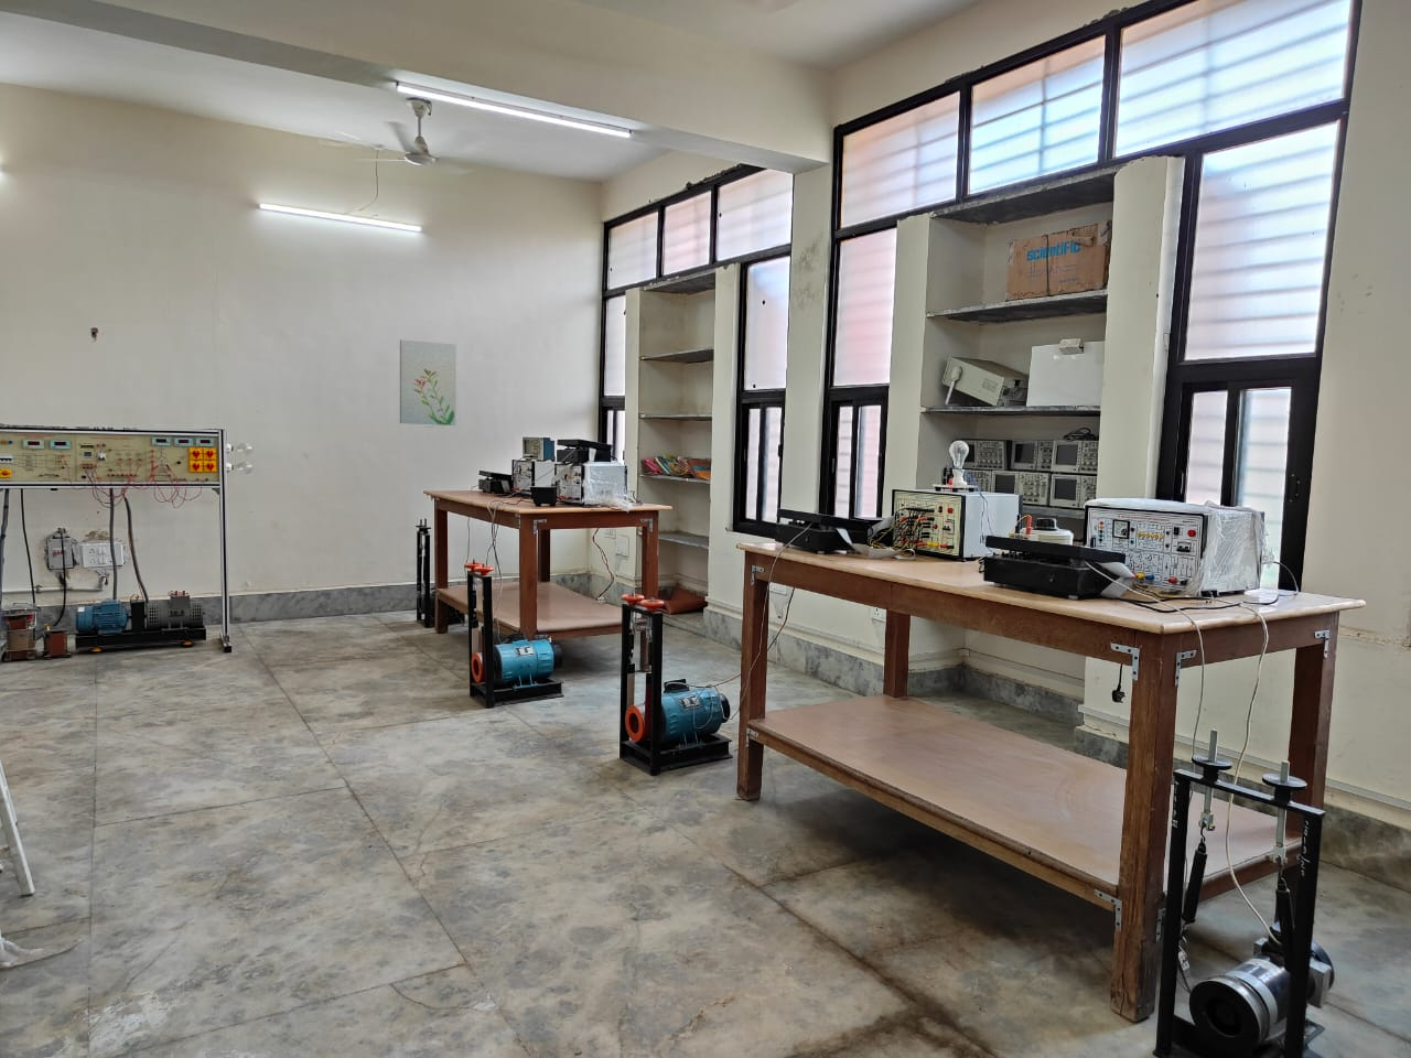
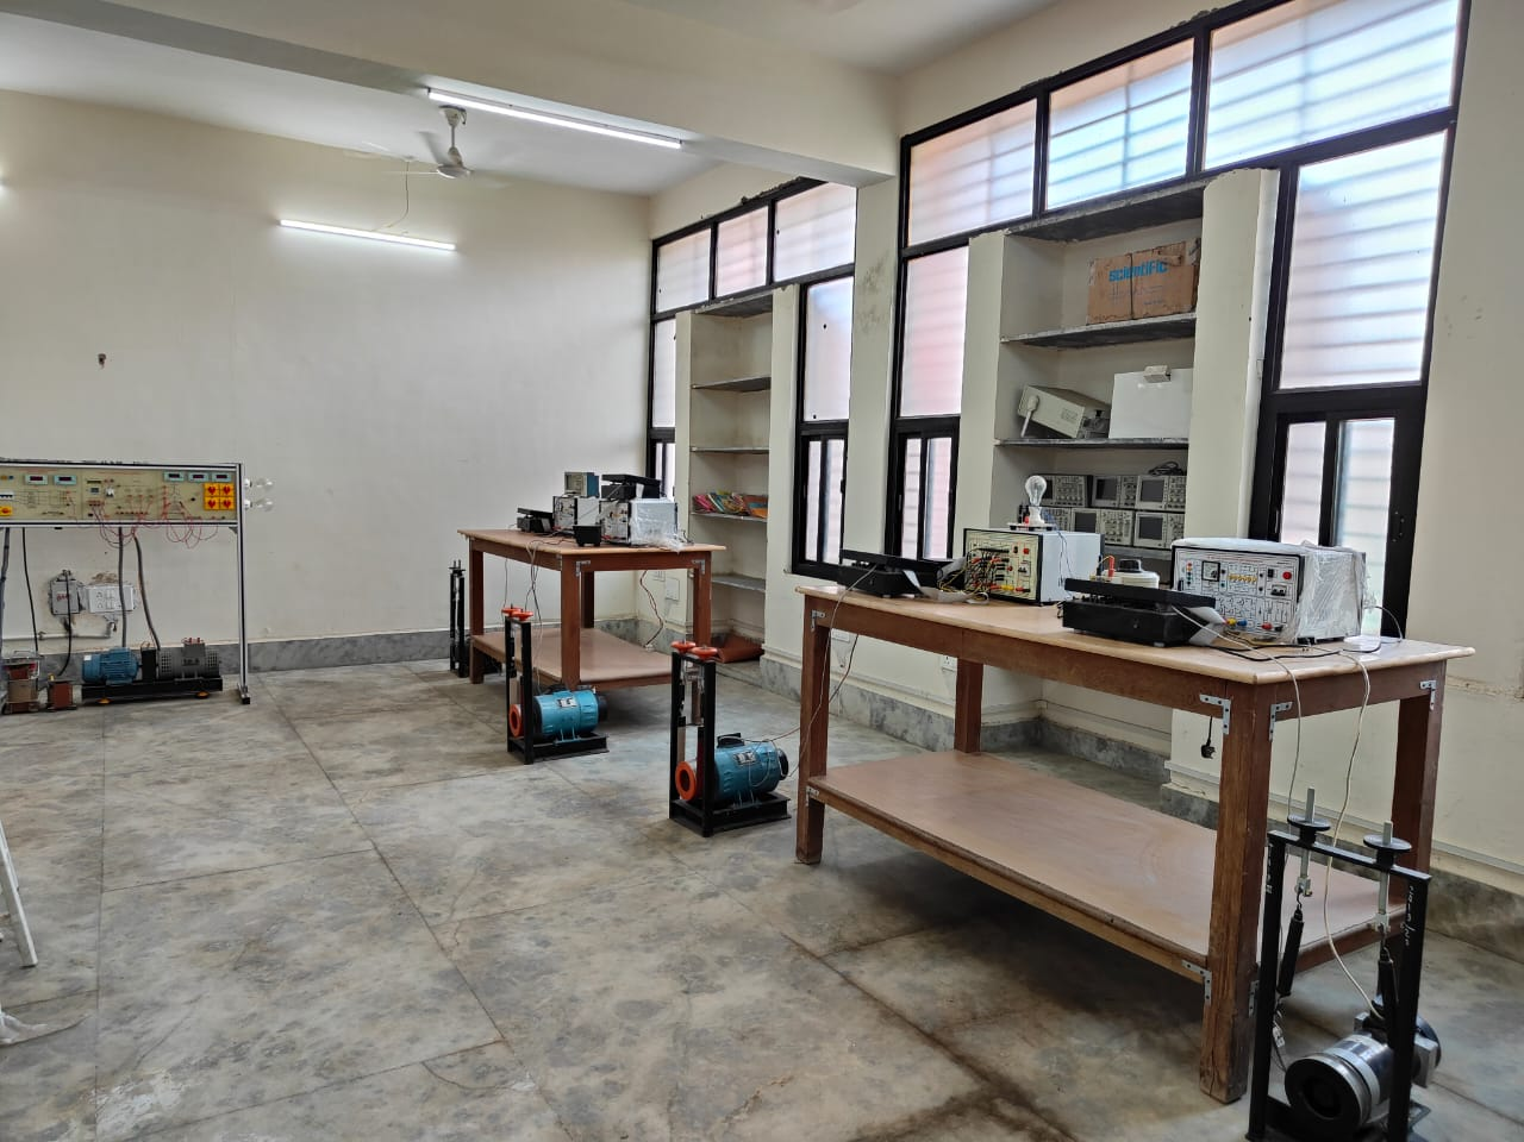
- wall art [399,339,458,427]
